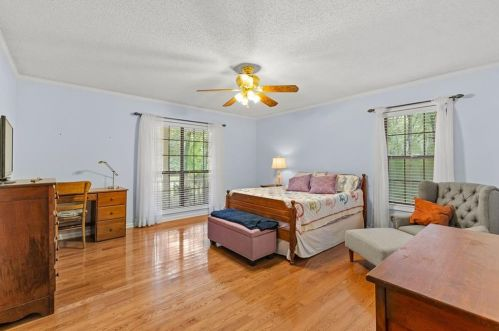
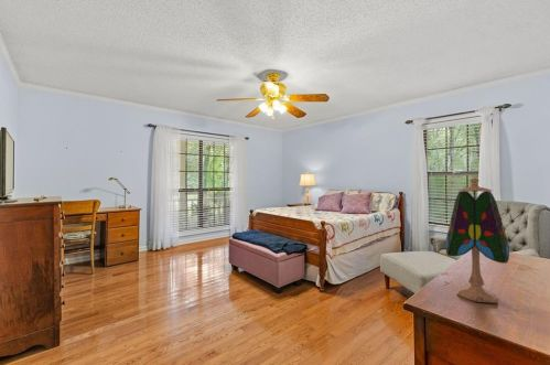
+ table lamp [444,176,510,304]
